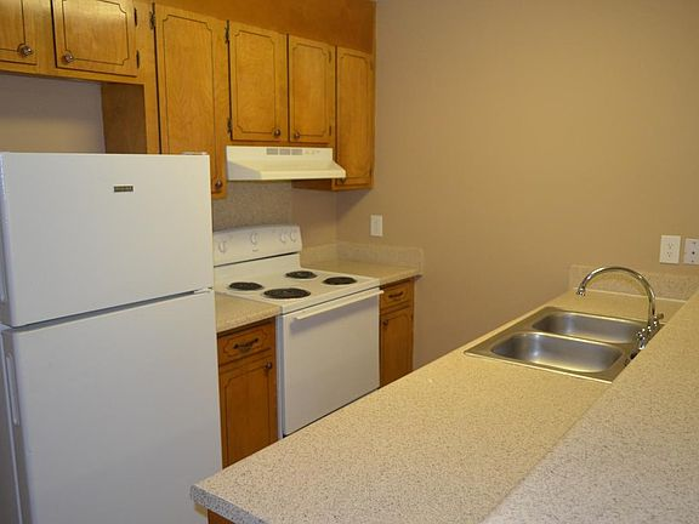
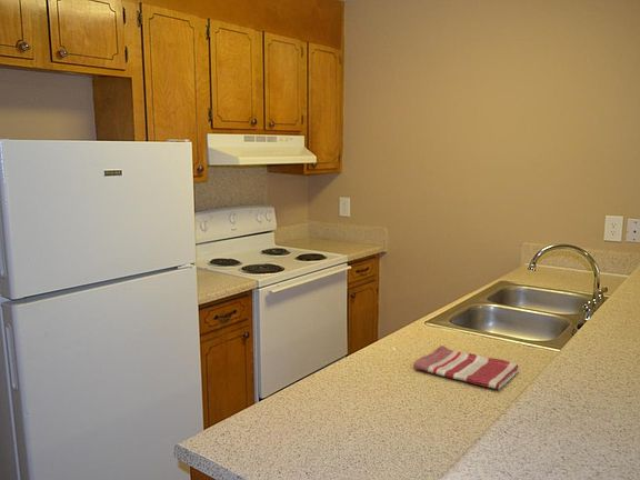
+ dish towel [413,344,520,391]
